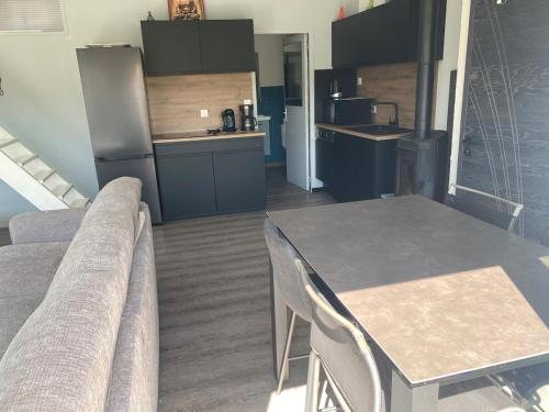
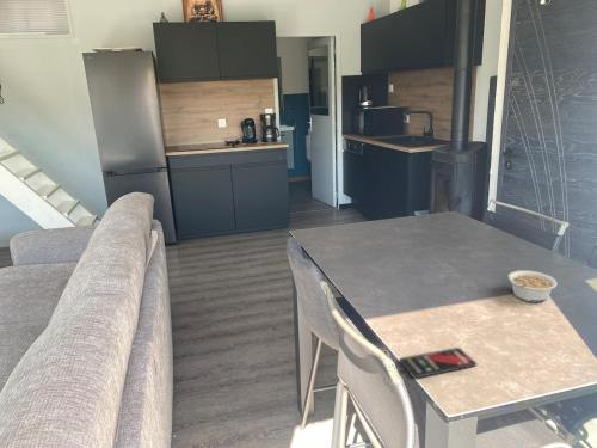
+ legume [506,269,559,303]
+ smartphone [399,346,478,379]
